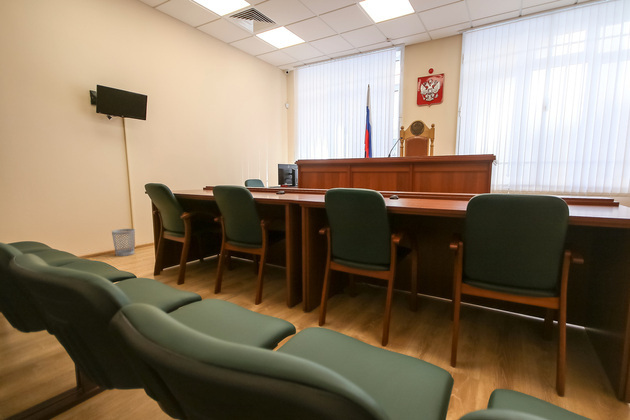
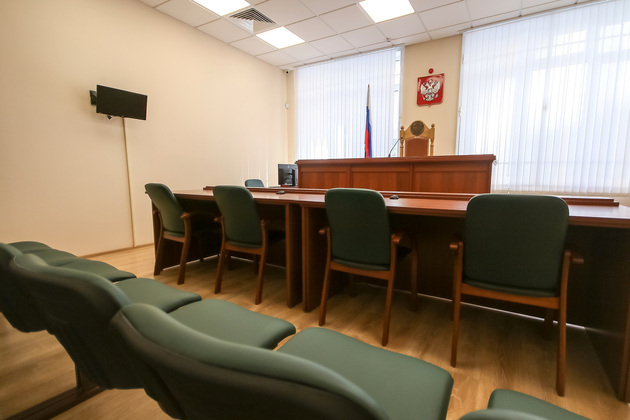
- wastebasket [111,228,136,257]
